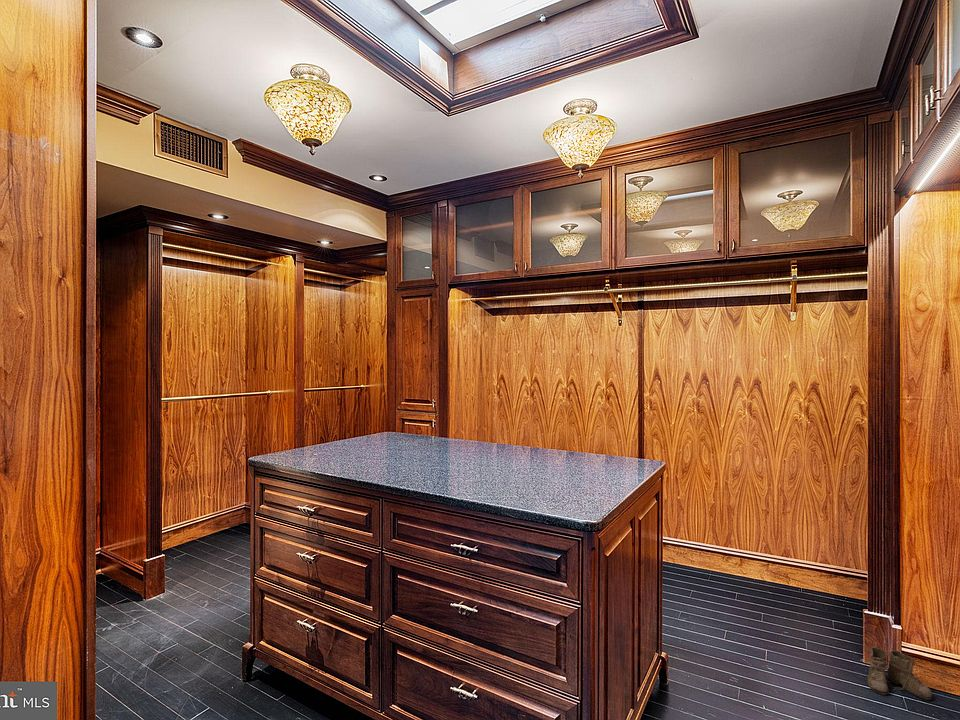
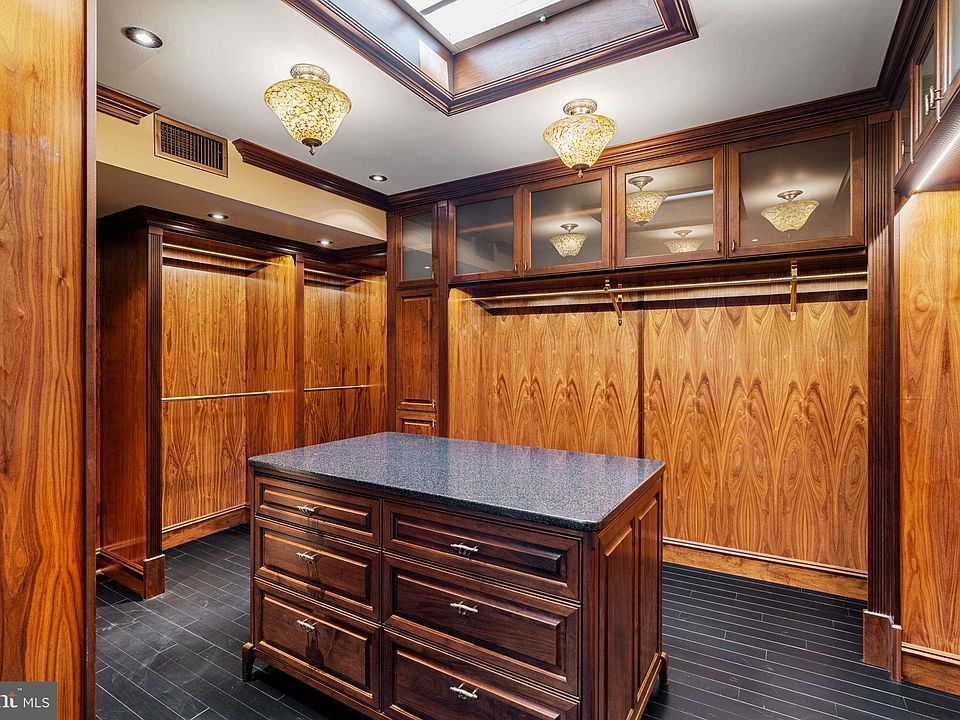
- boots [856,646,933,701]
